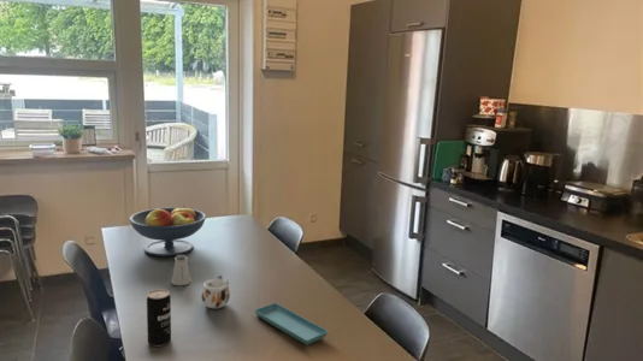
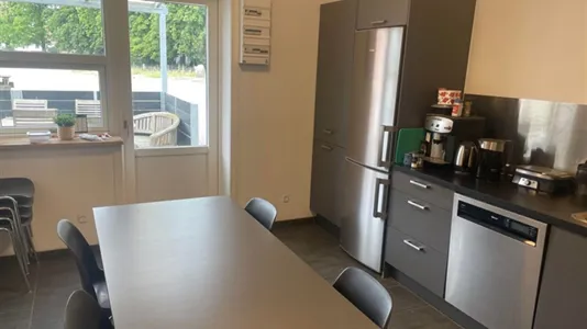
- saucer [253,302,330,347]
- saltshaker [170,254,193,286]
- fruit bowl [129,205,207,258]
- mug [201,274,231,309]
- beverage can [146,288,172,348]
